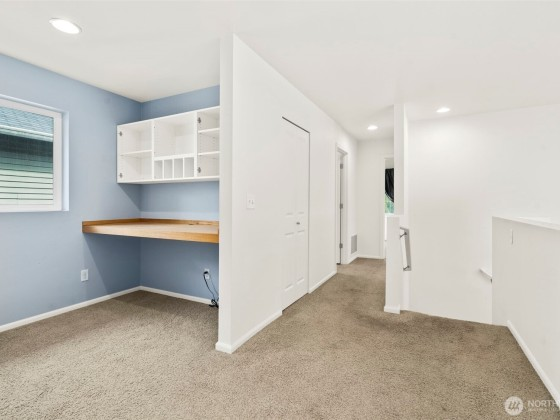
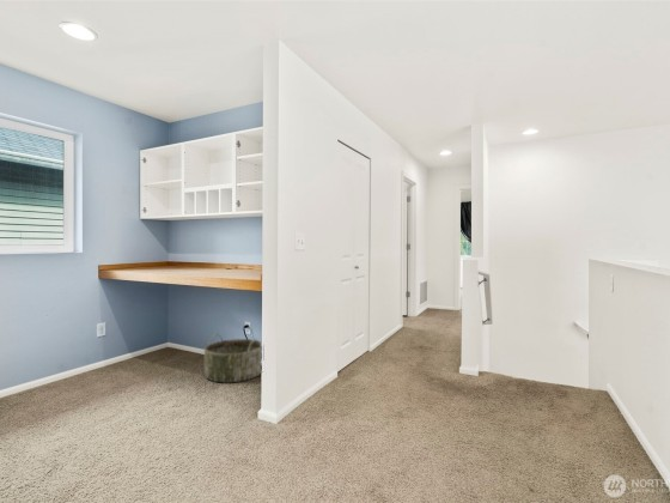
+ basket [203,333,263,383]
